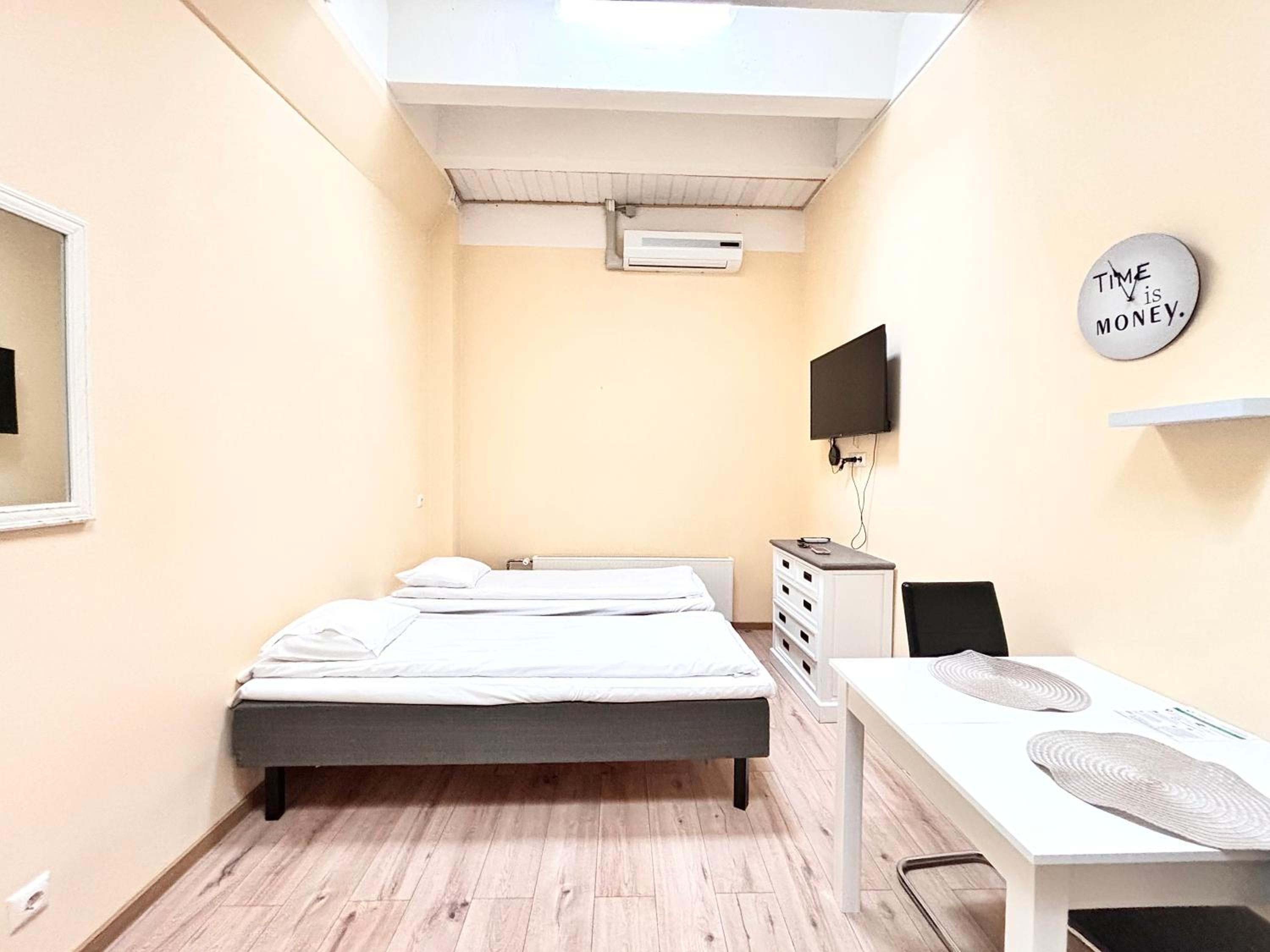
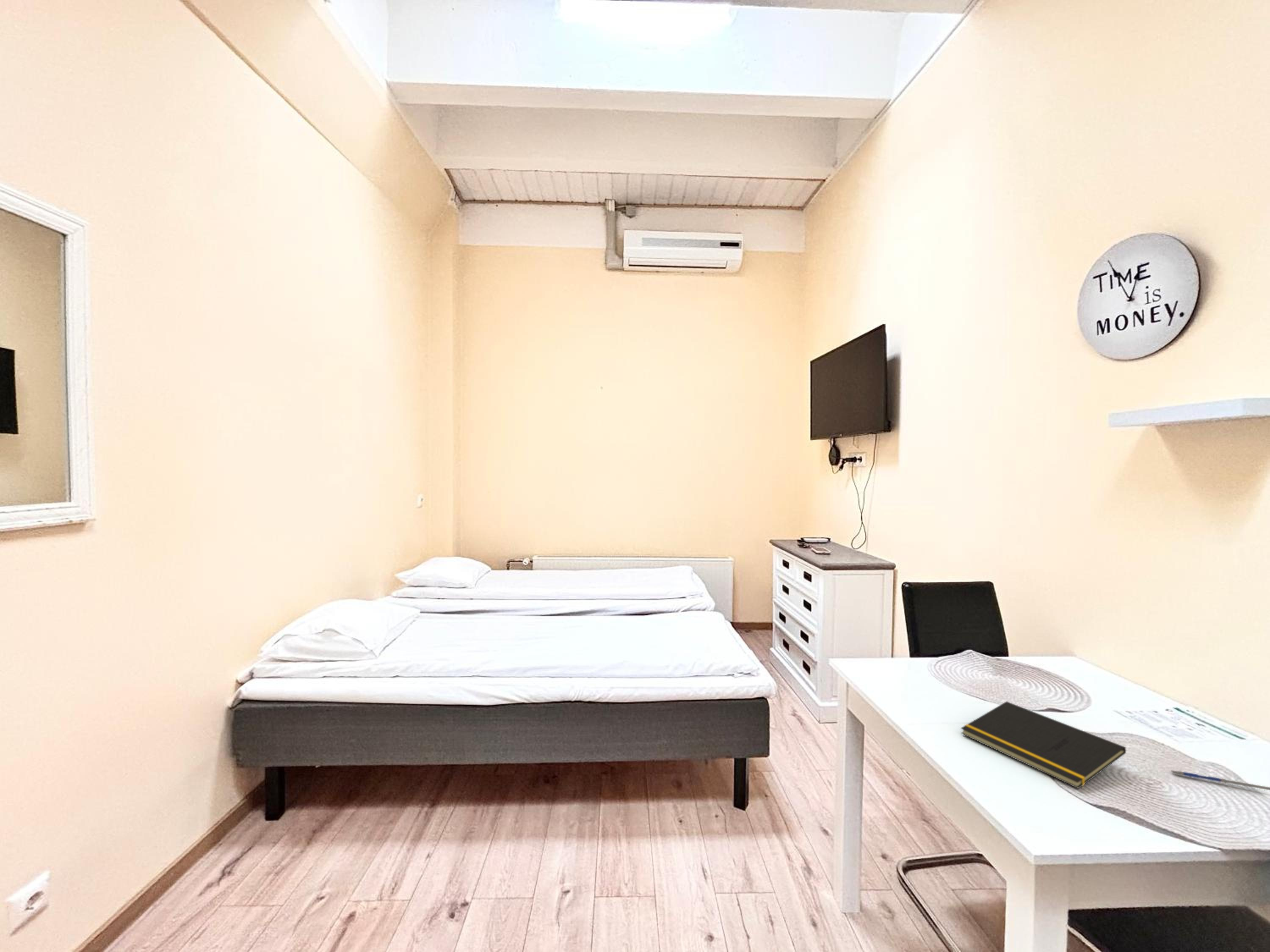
+ notepad [961,701,1126,789]
+ pen [1170,770,1270,792]
